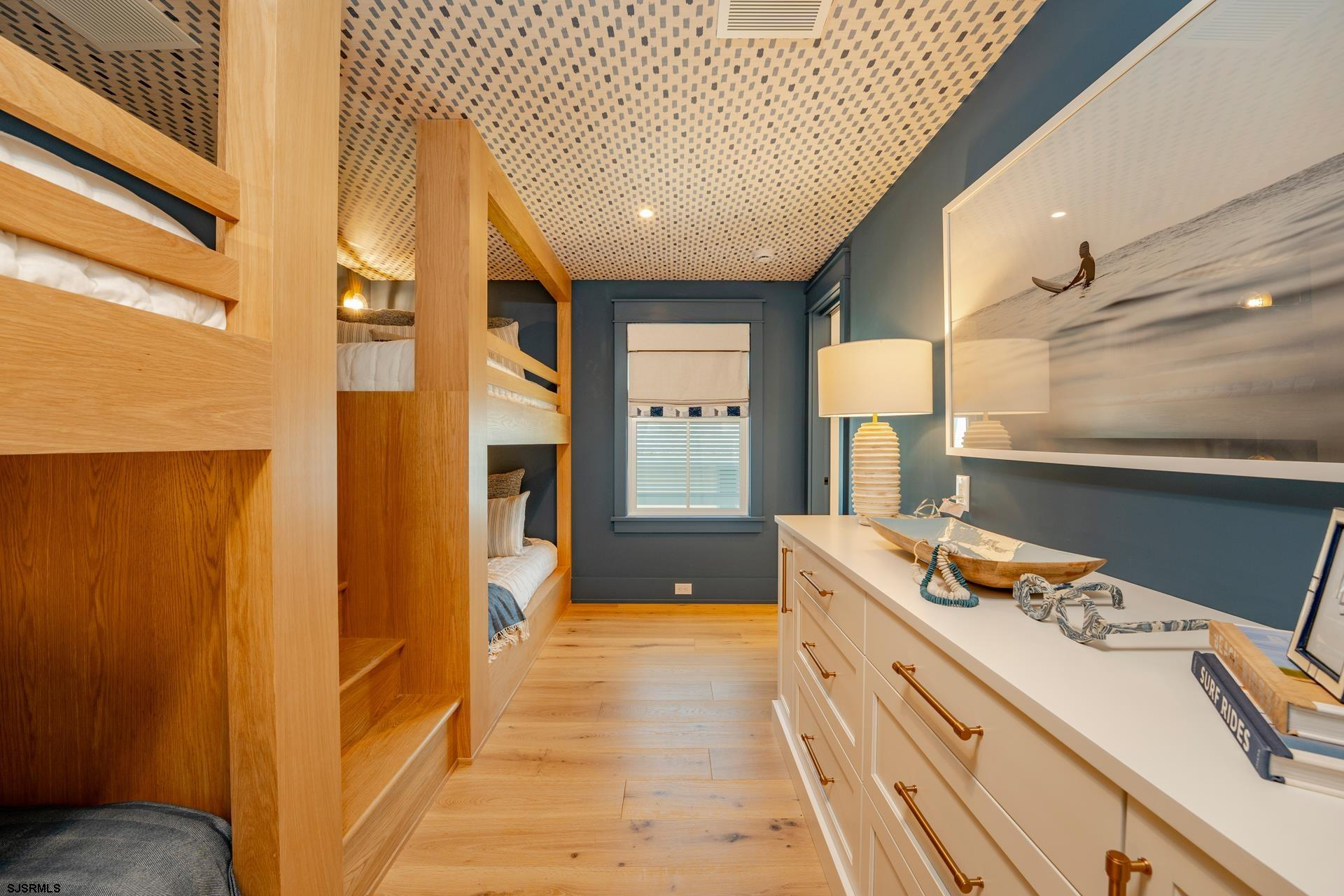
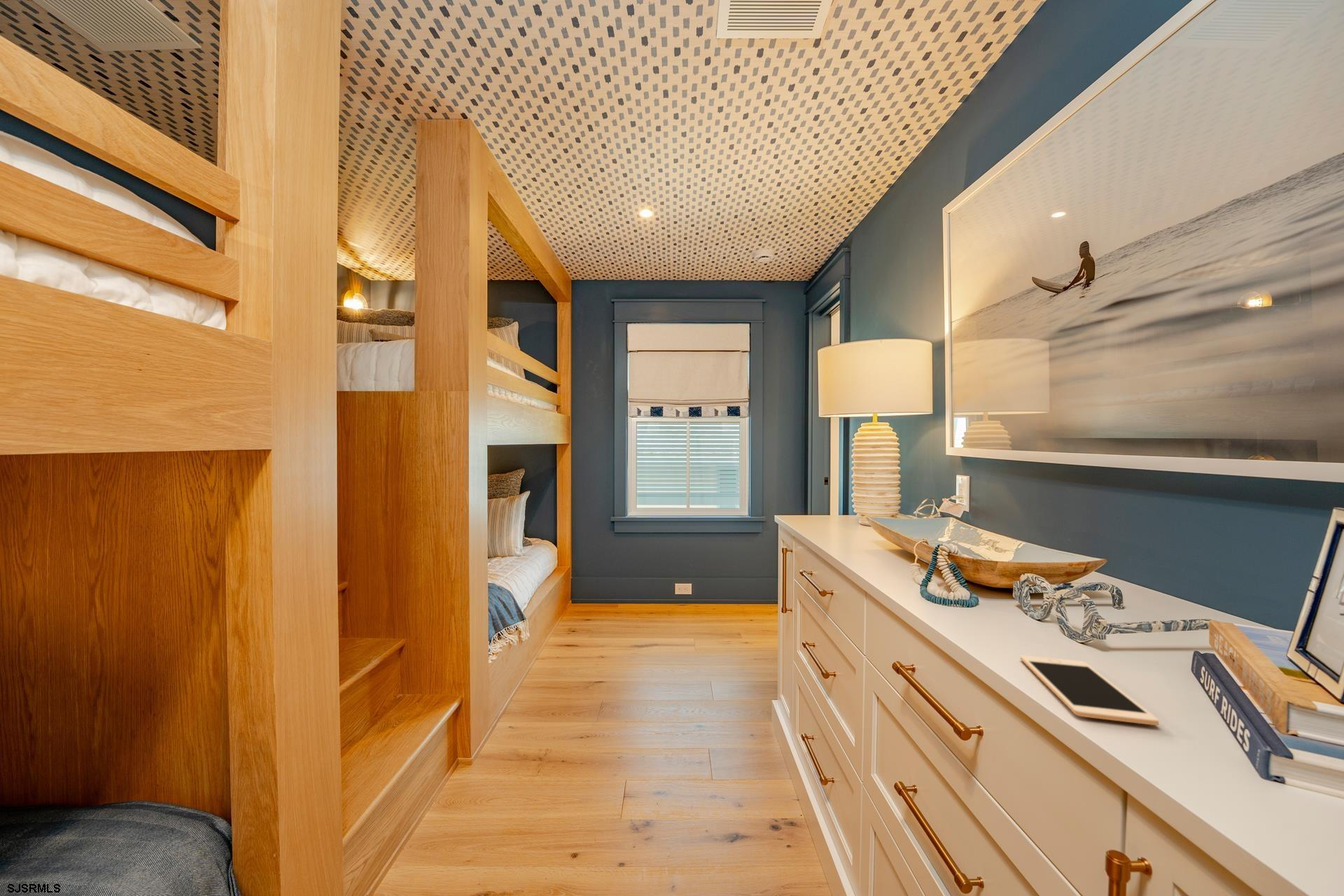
+ cell phone [1020,655,1159,726]
